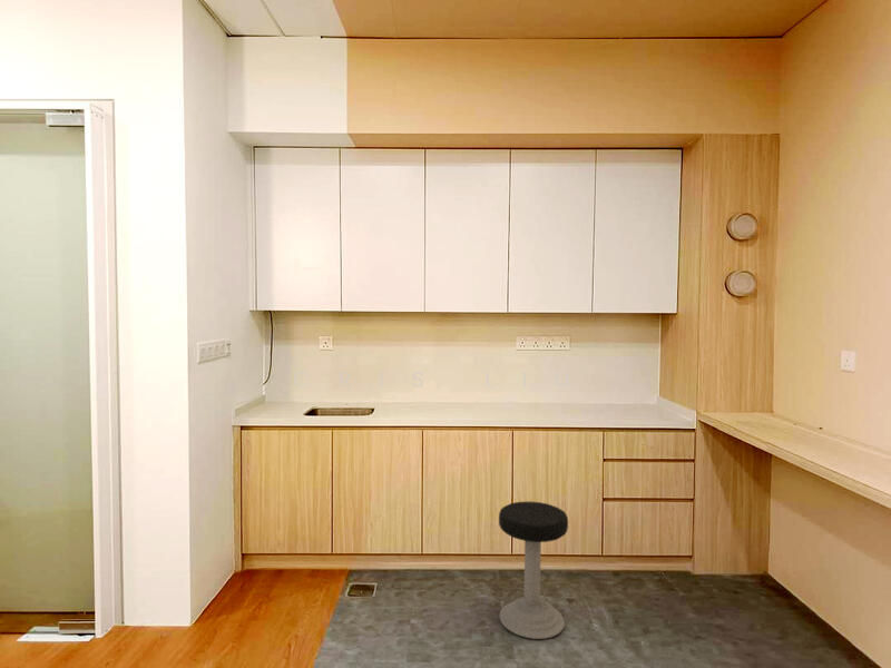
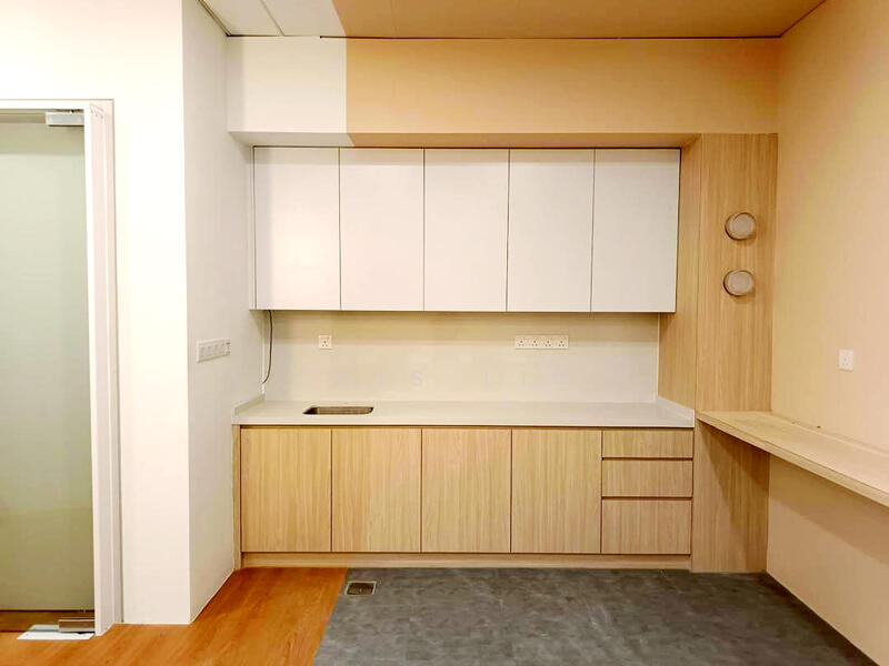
- stool [498,501,569,640]
